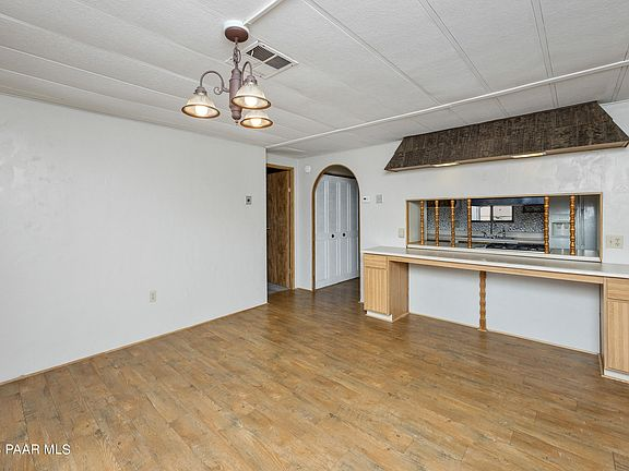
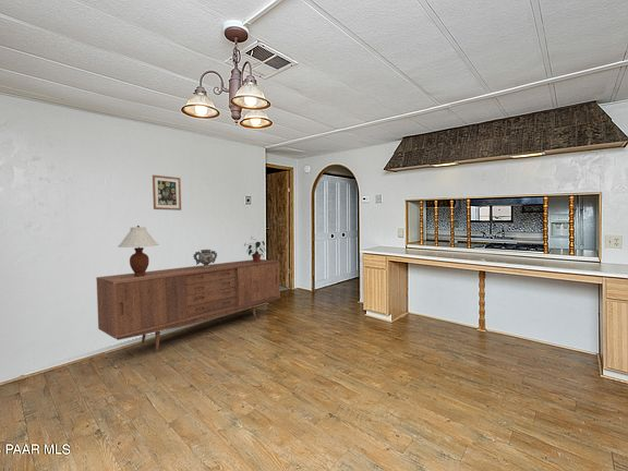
+ potted plant [243,237,266,263]
+ table lamp [117,225,160,277]
+ wall art [152,174,182,212]
+ sideboard [95,258,281,351]
+ decorative urn [192,249,218,268]
